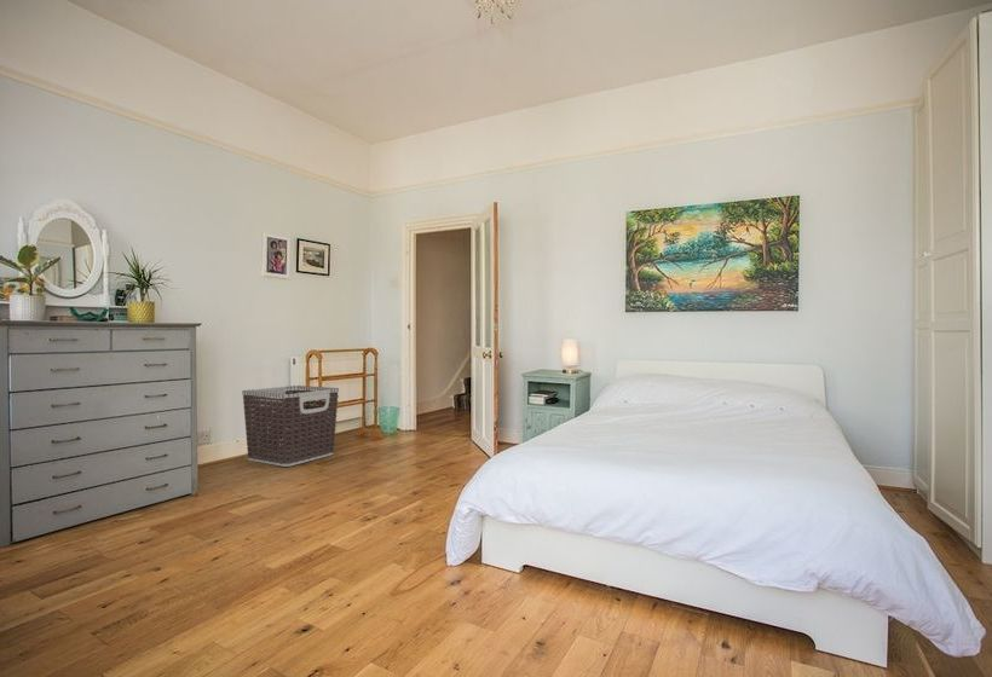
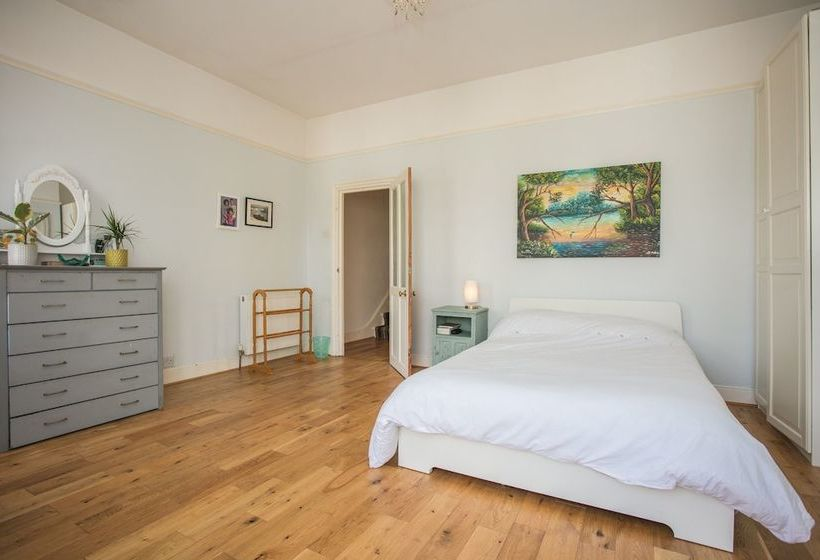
- clothes hamper [241,384,340,468]
